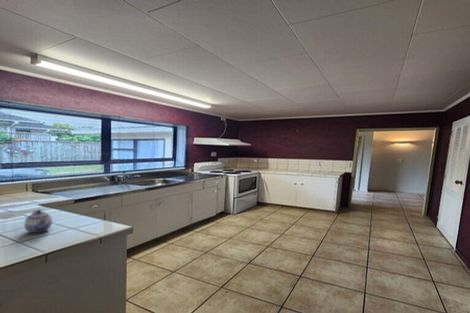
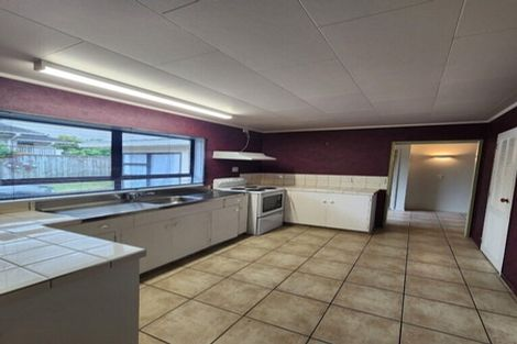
- teapot [23,209,53,234]
